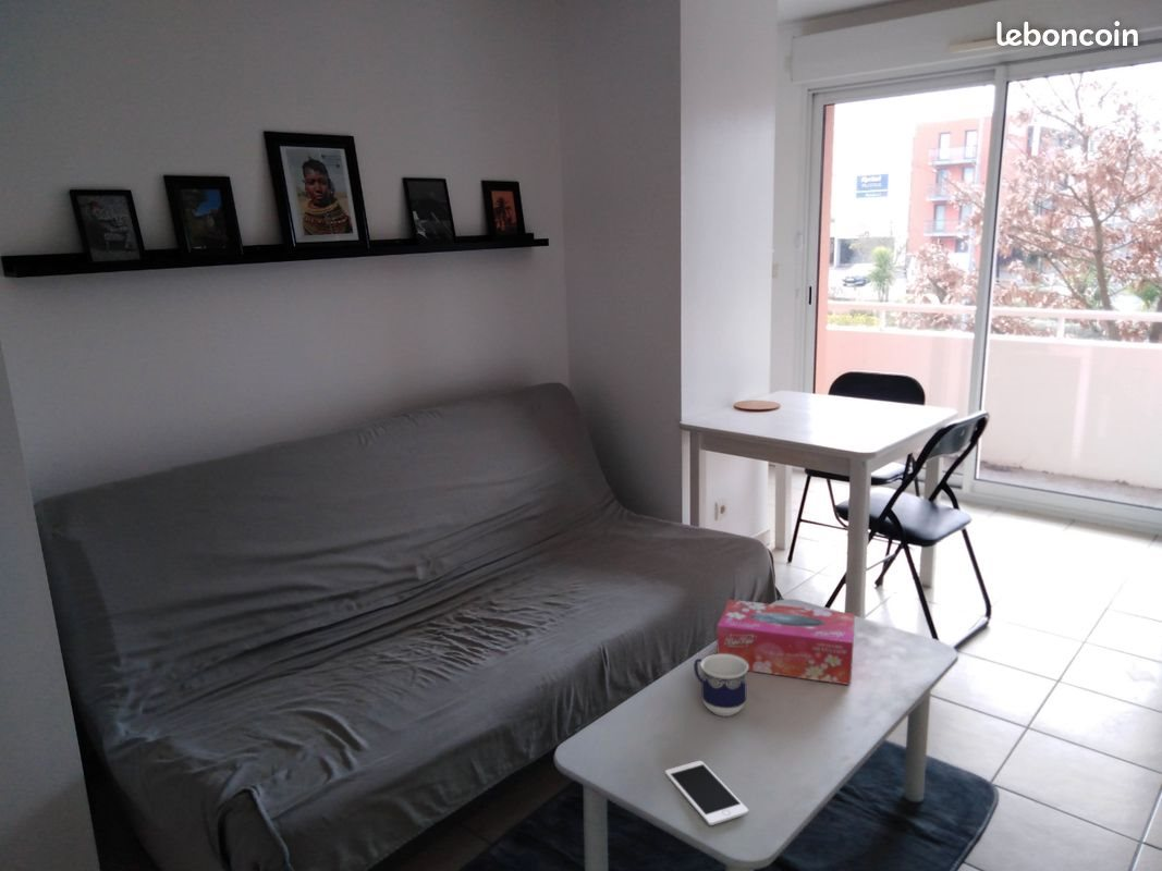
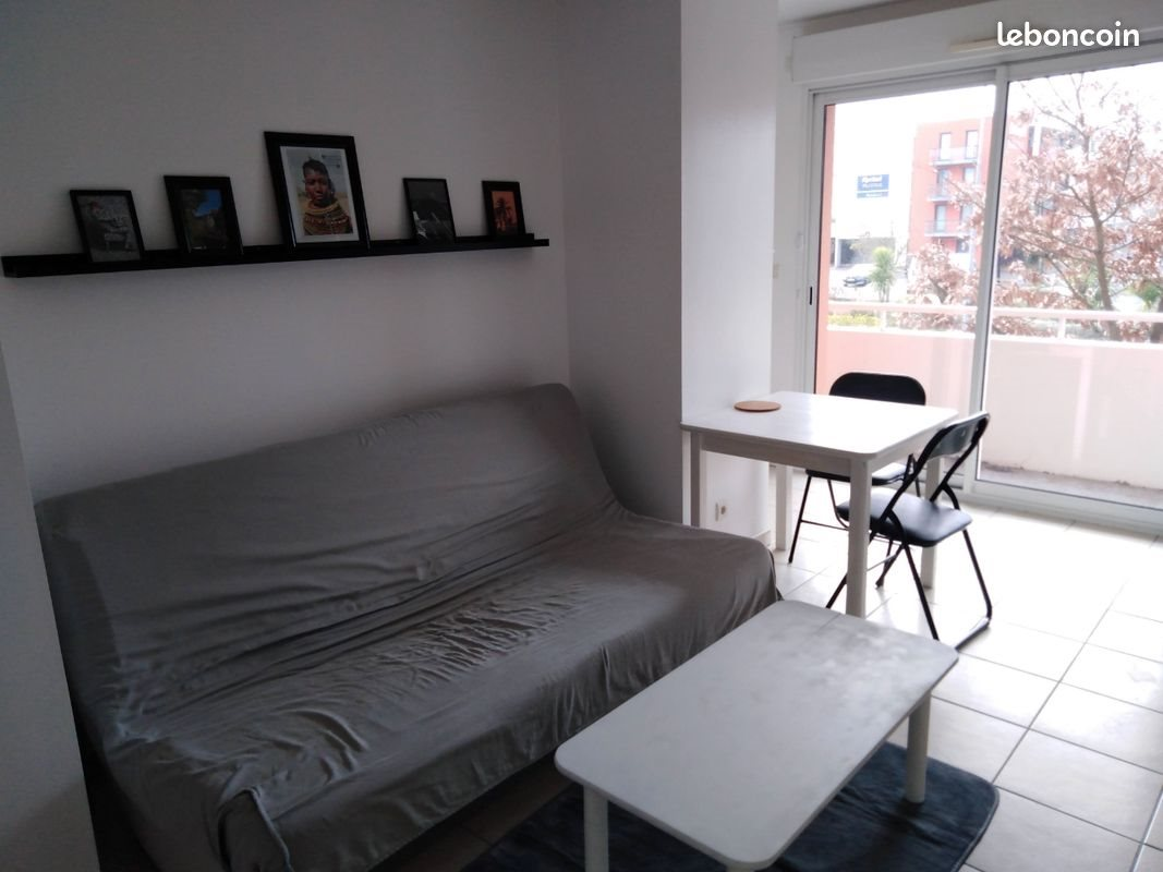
- cup [693,653,748,717]
- cell phone [664,760,749,826]
- tissue box [717,599,856,686]
